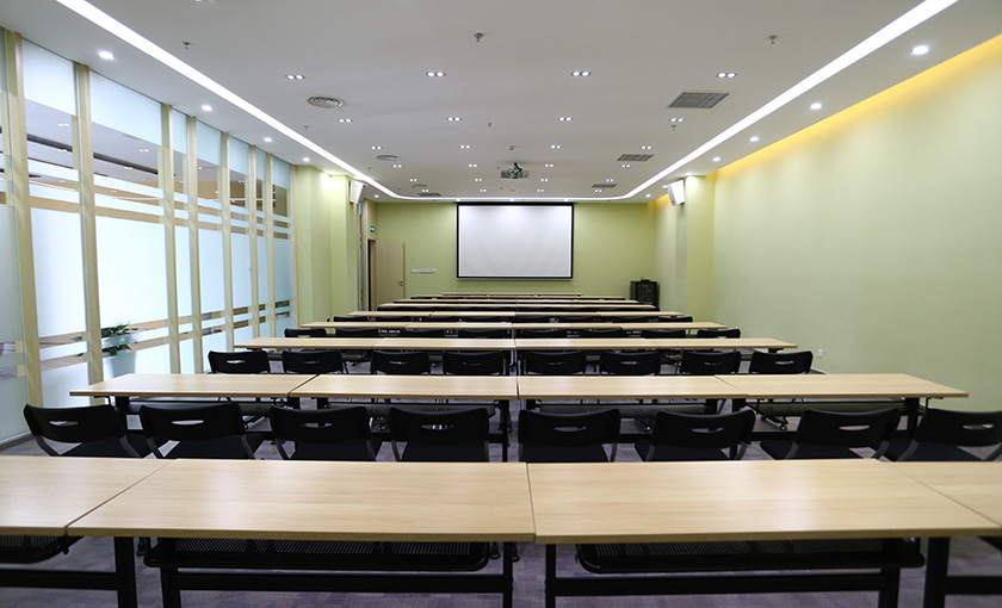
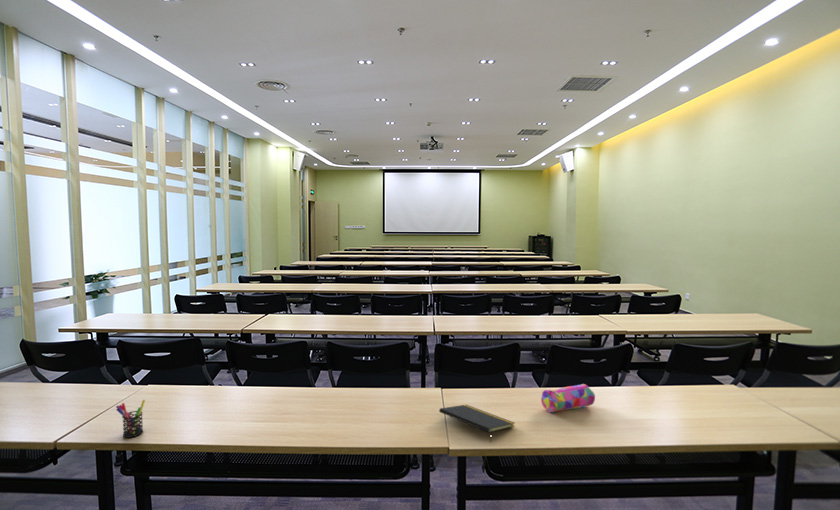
+ pencil case [540,383,596,413]
+ pen holder [115,399,146,439]
+ notepad [438,404,515,442]
